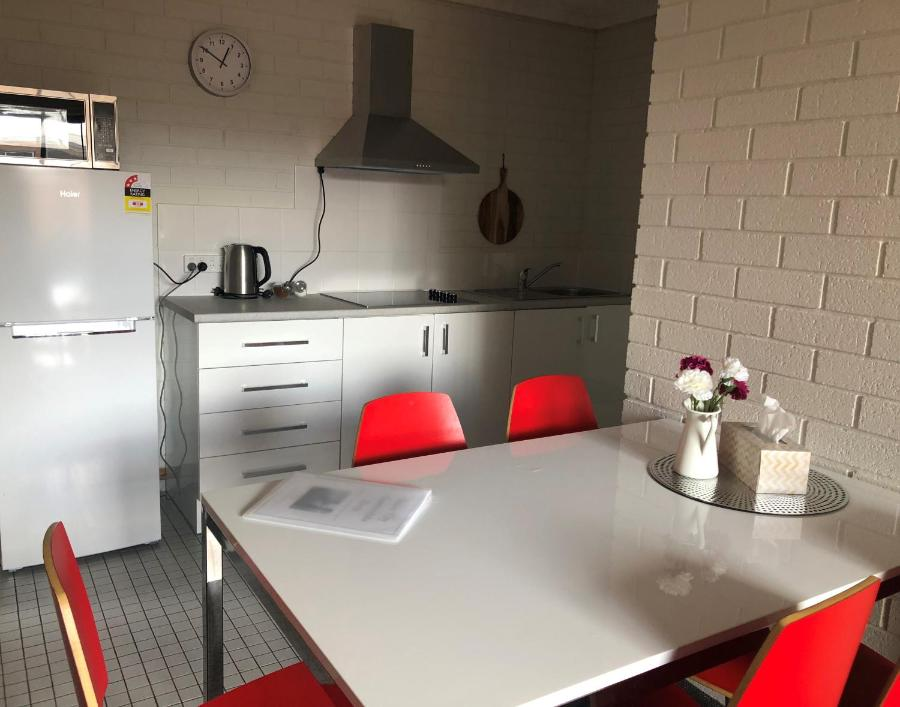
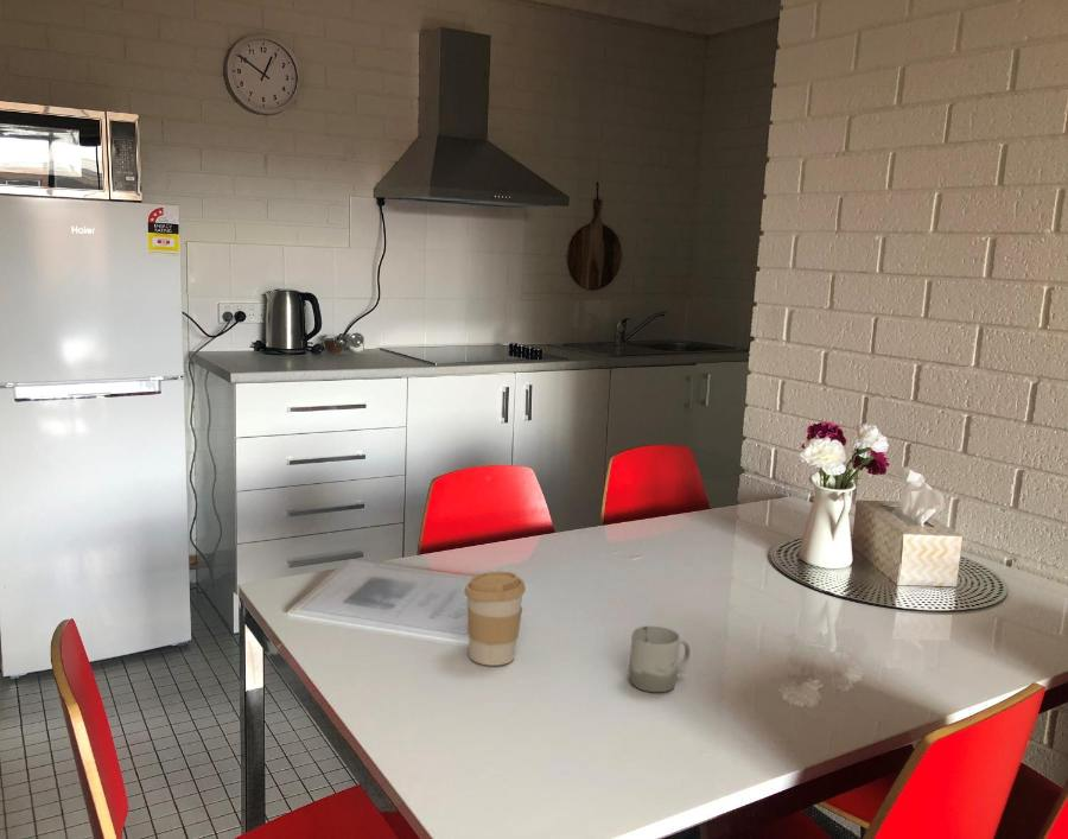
+ coffee cup [463,571,527,667]
+ cup [628,624,692,693]
